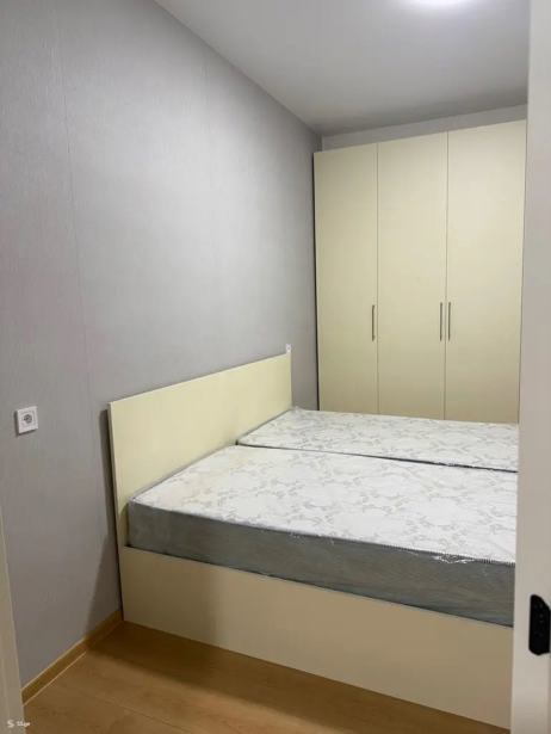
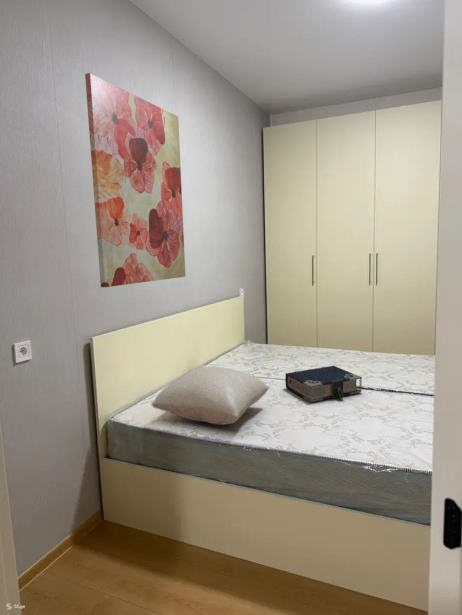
+ wall art [84,72,186,288]
+ book [284,365,363,403]
+ pillow [150,366,270,426]
